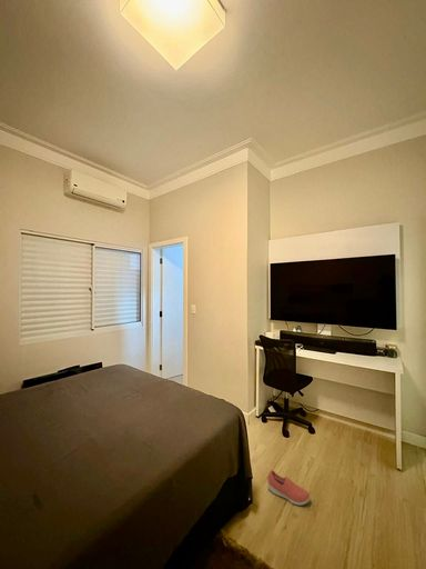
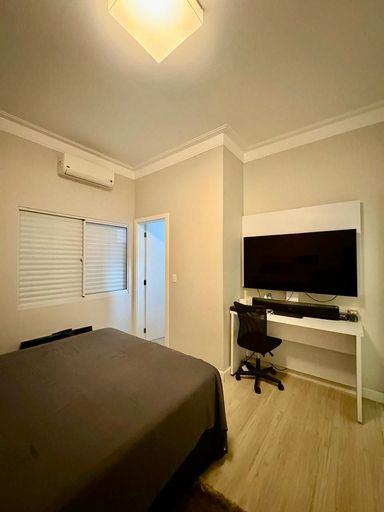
- shoe [266,469,312,507]
